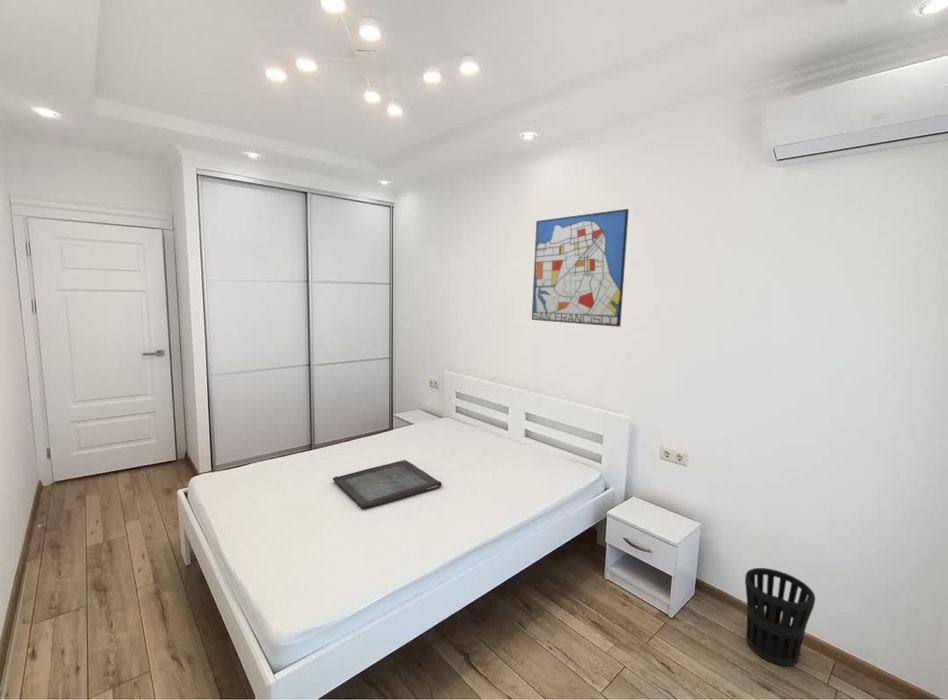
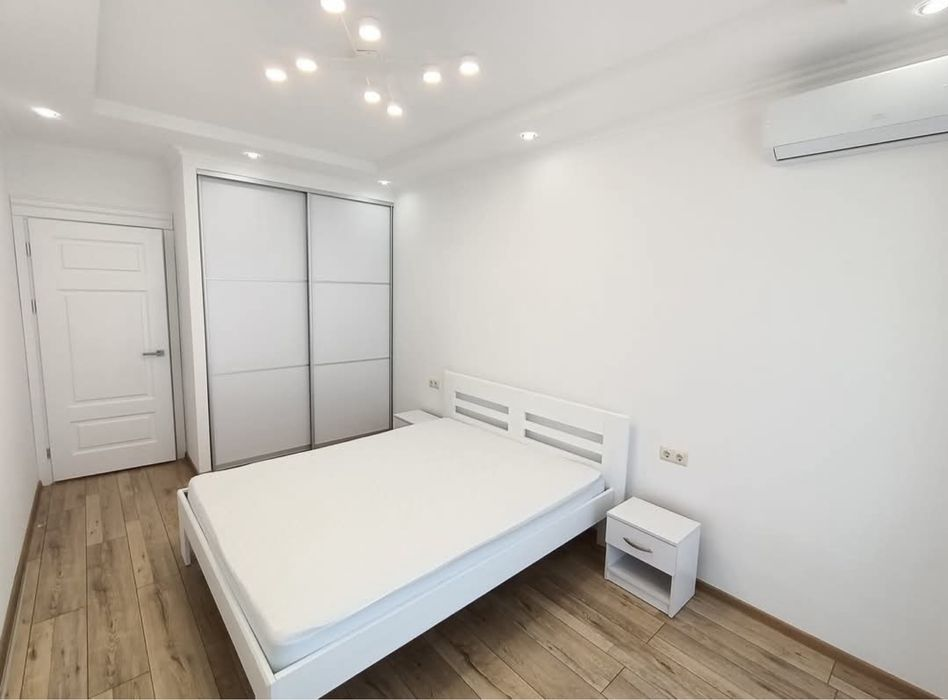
- wastebasket [744,567,816,667]
- serving tray [332,459,443,509]
- wall art [531,208,630,328]
